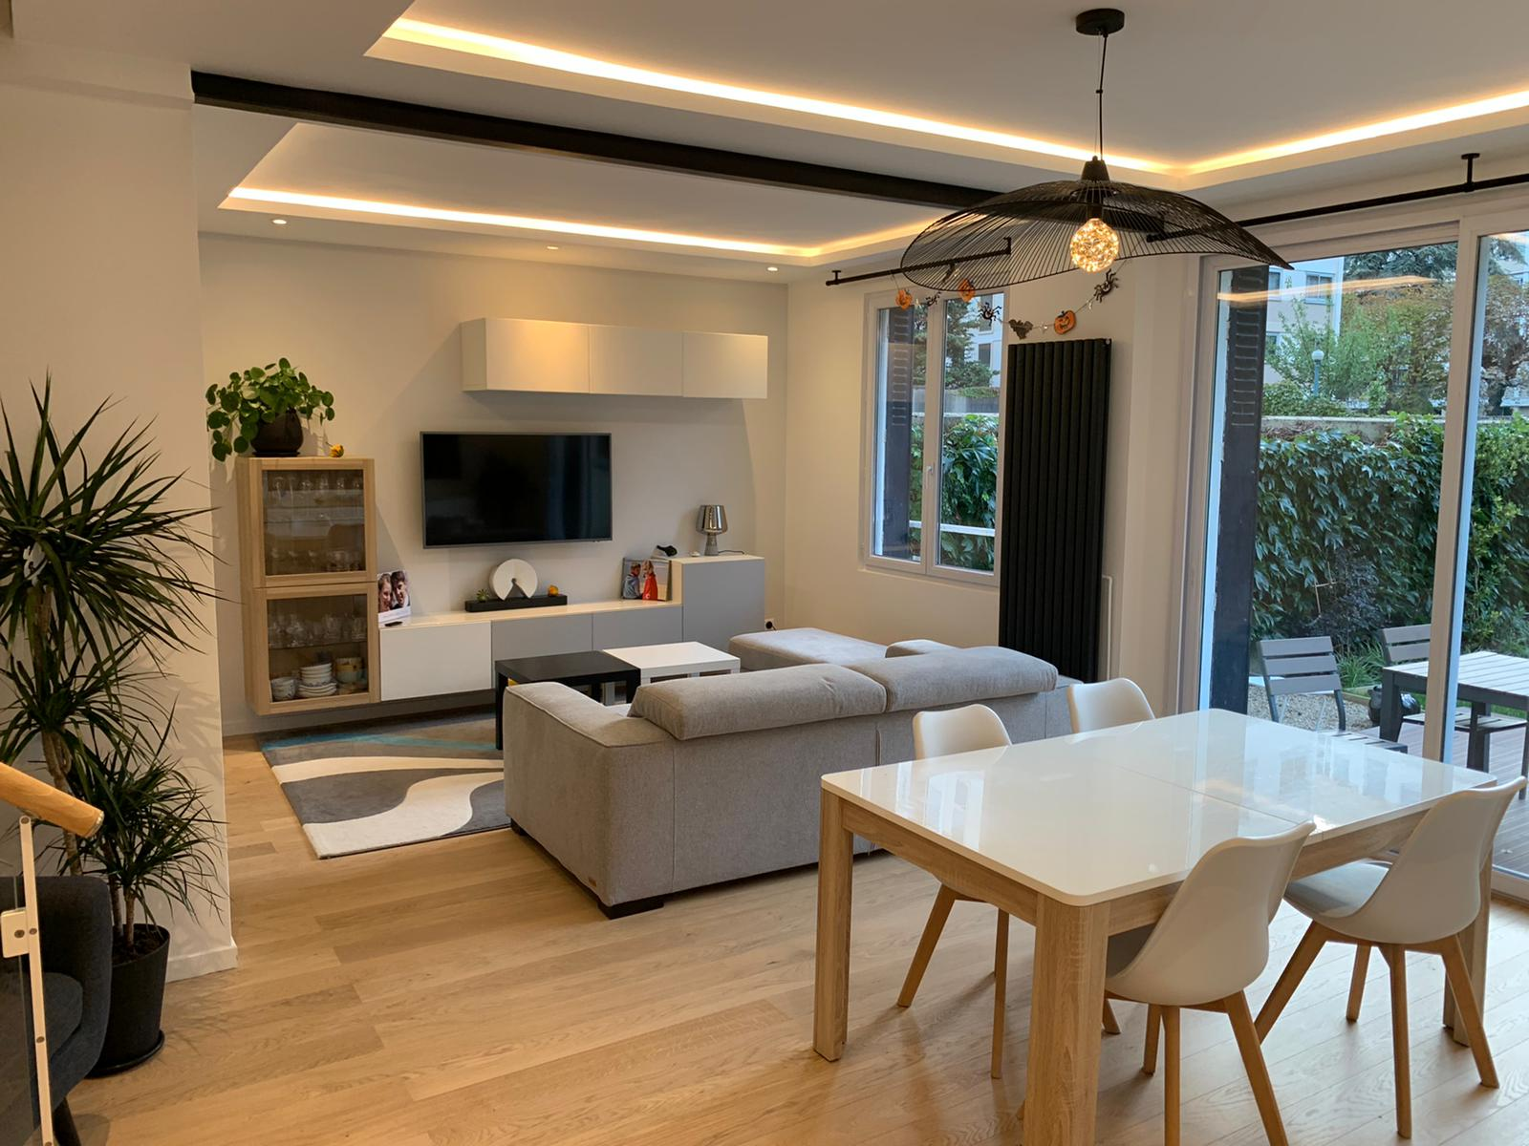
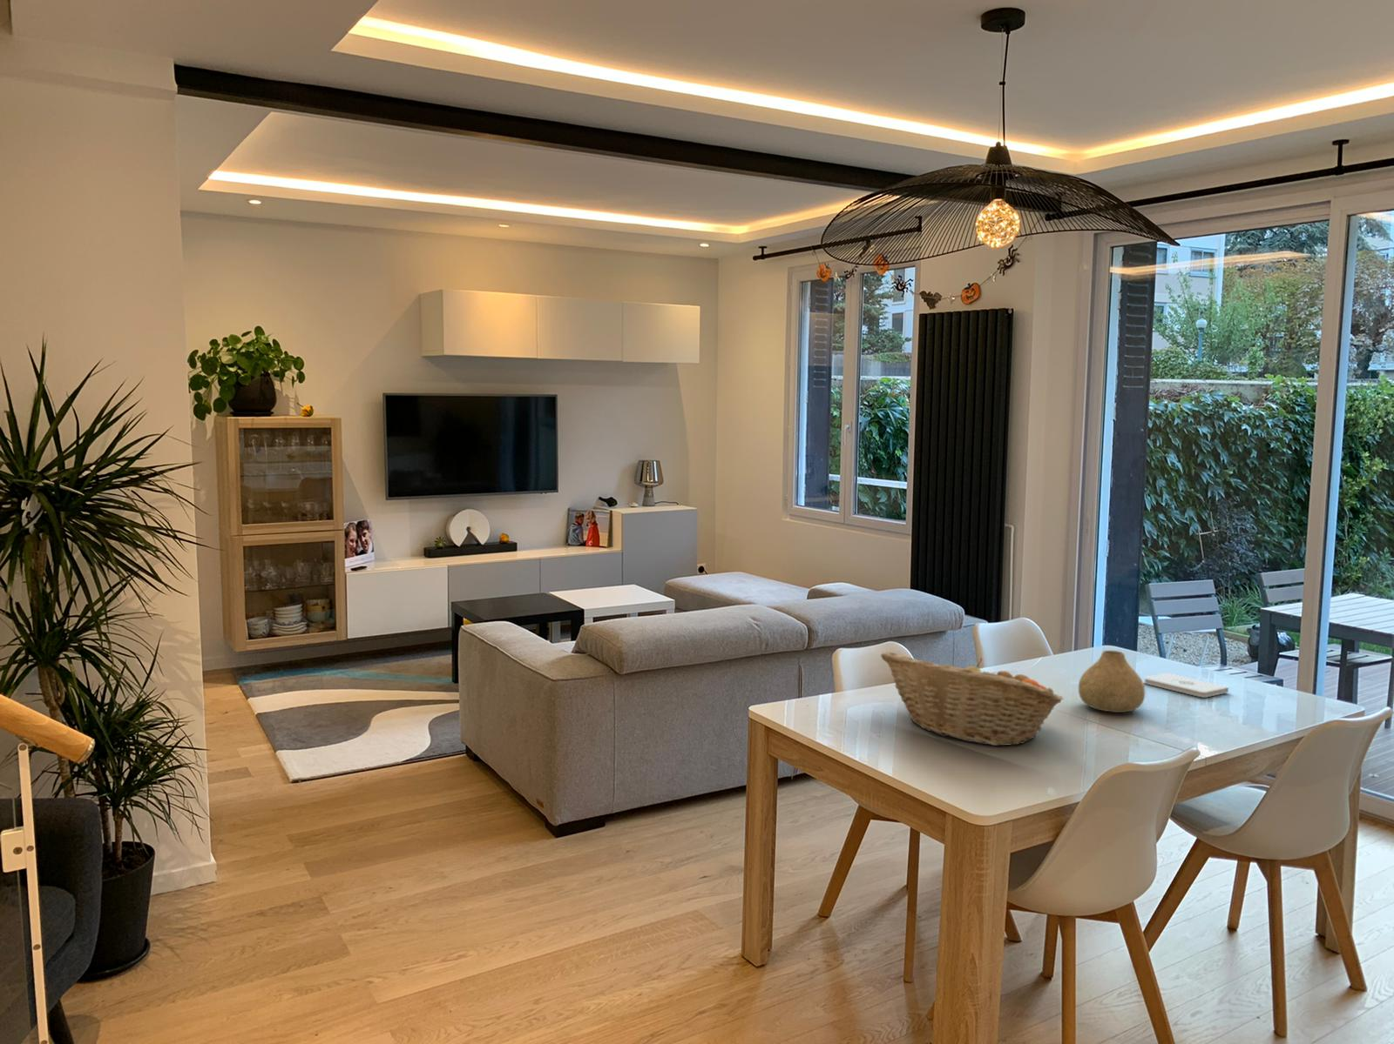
+ notepad [1143,672,1229,699]
+ fruit basket [880,650,1064,747]
+ vase [1078,650,1146,714]
